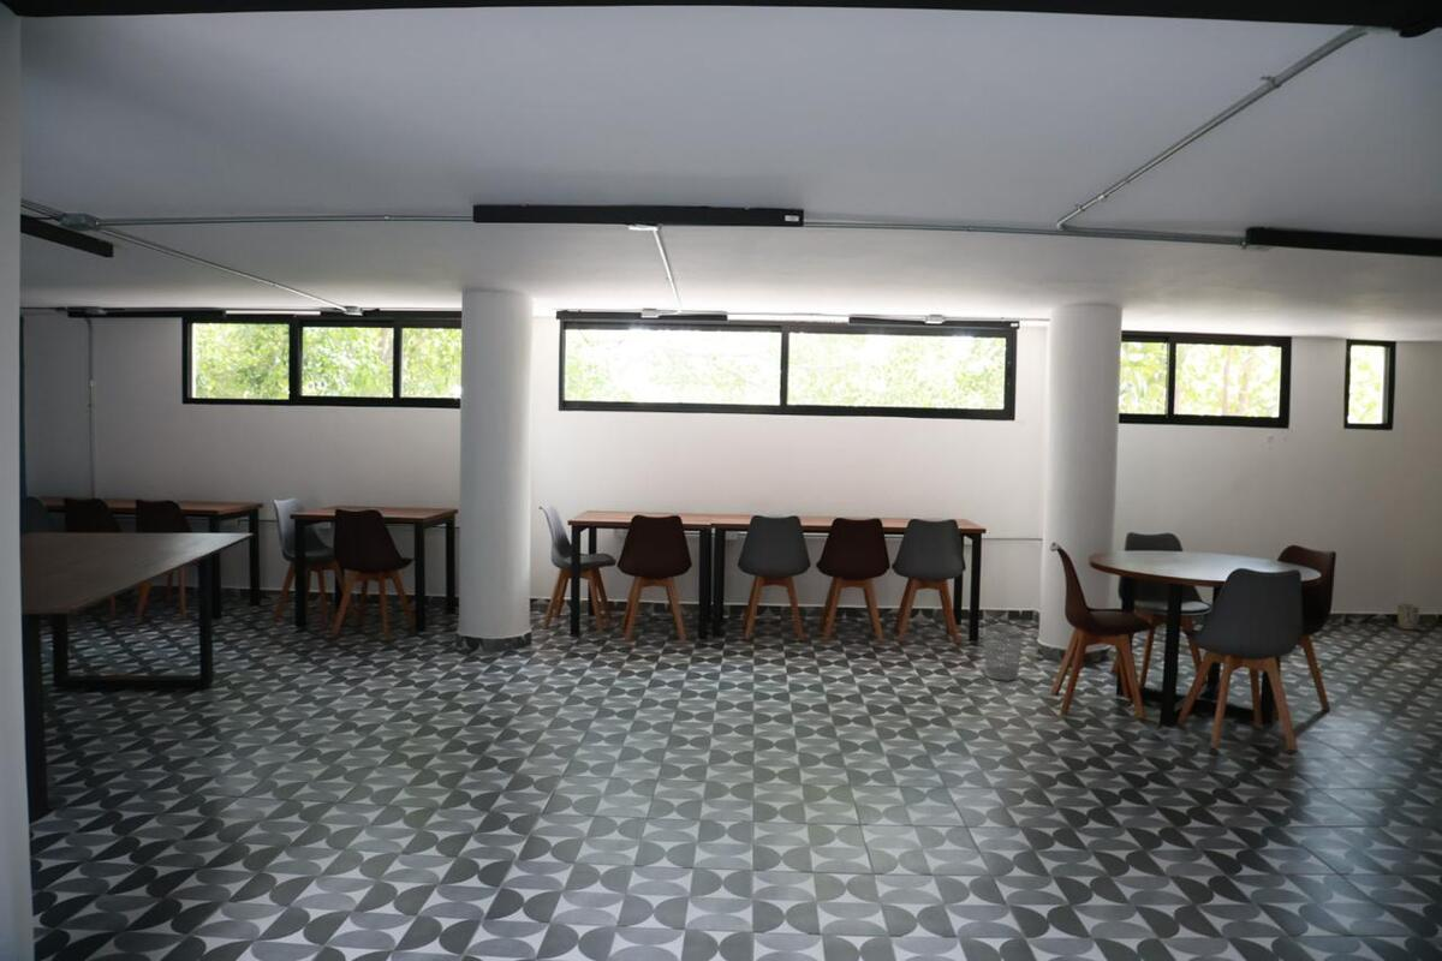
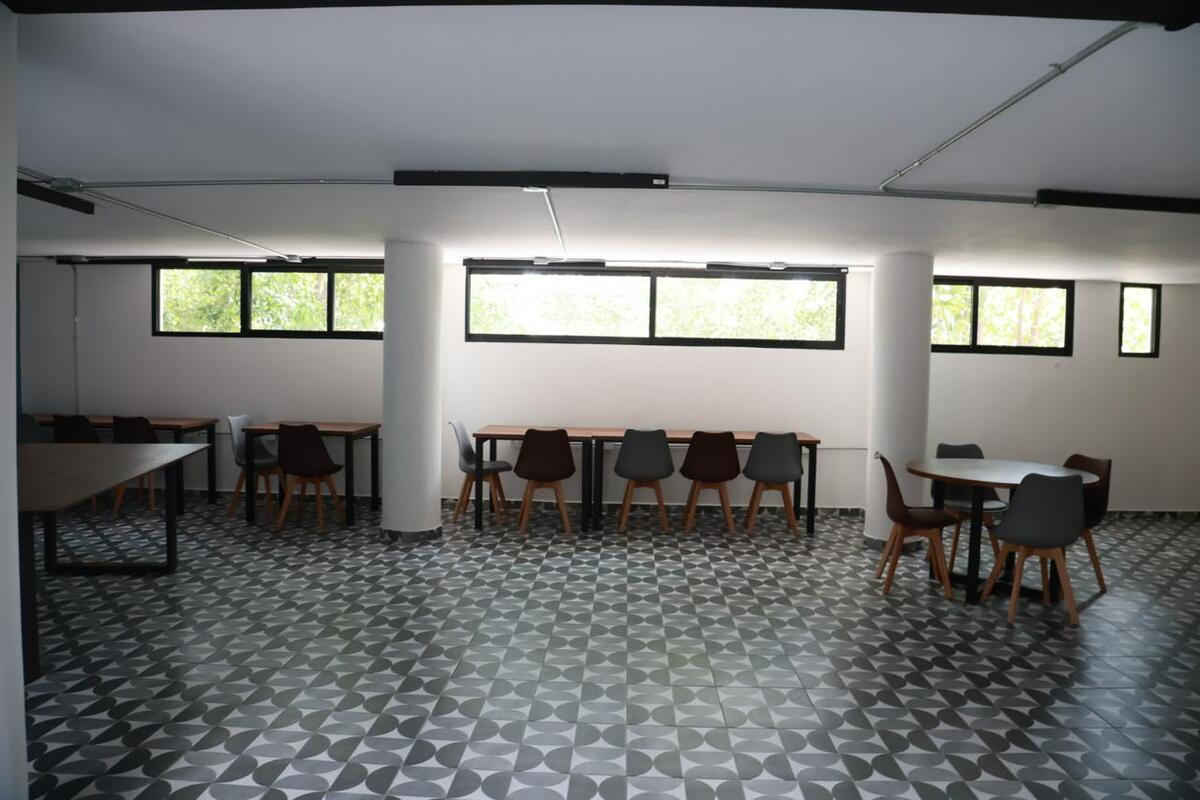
- plant pot [1396,602,1420,631]
- wastebasket [982,625,1024,681]
